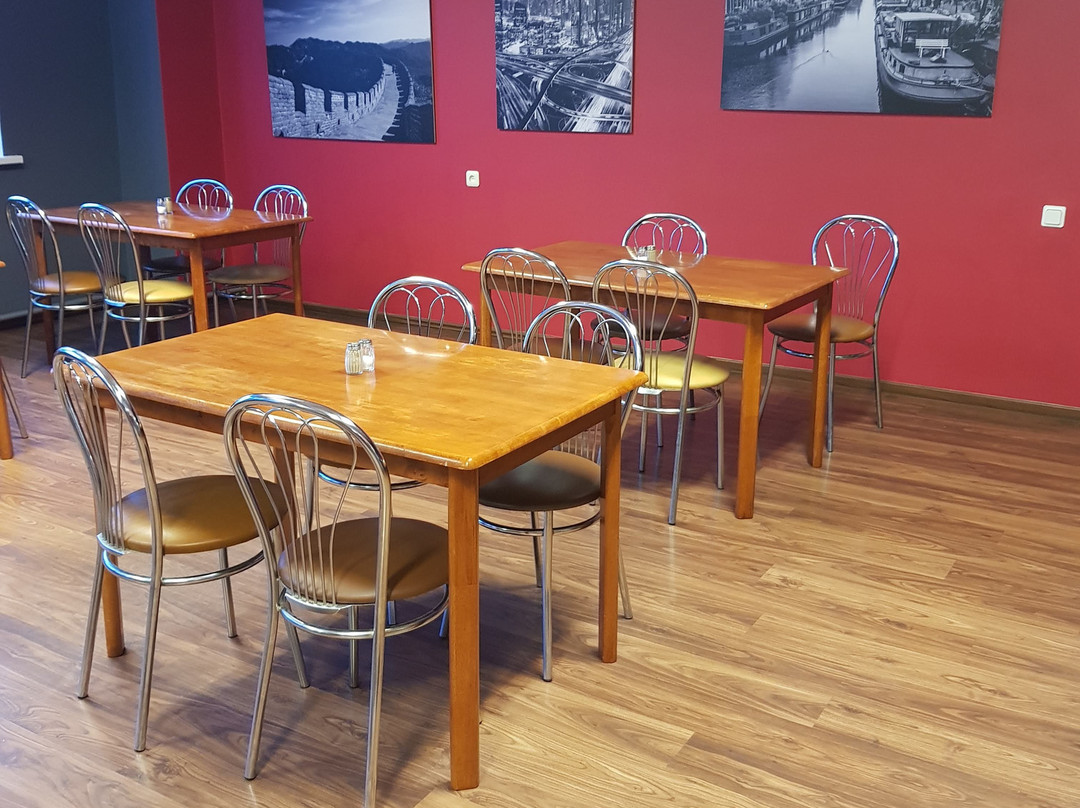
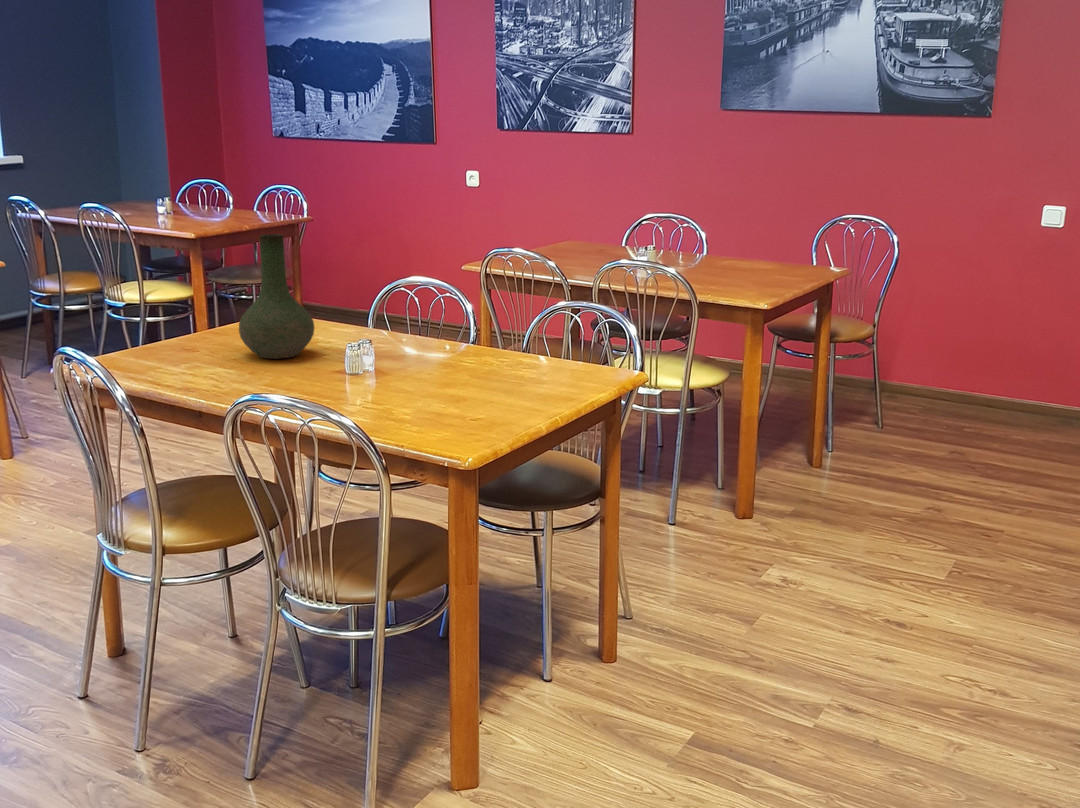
+ vase [238,233,316,360]
